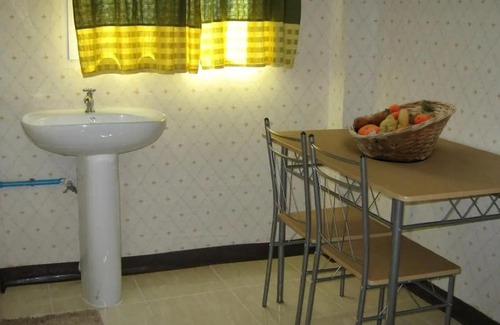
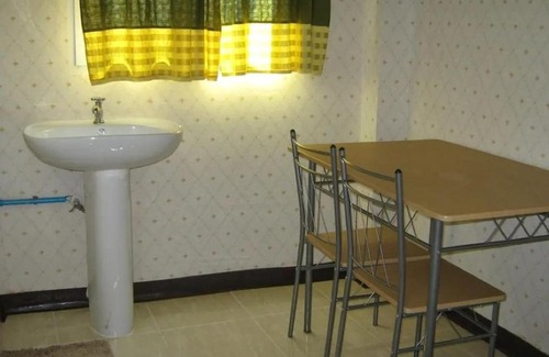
- fruit basket [348,99,457,163]
